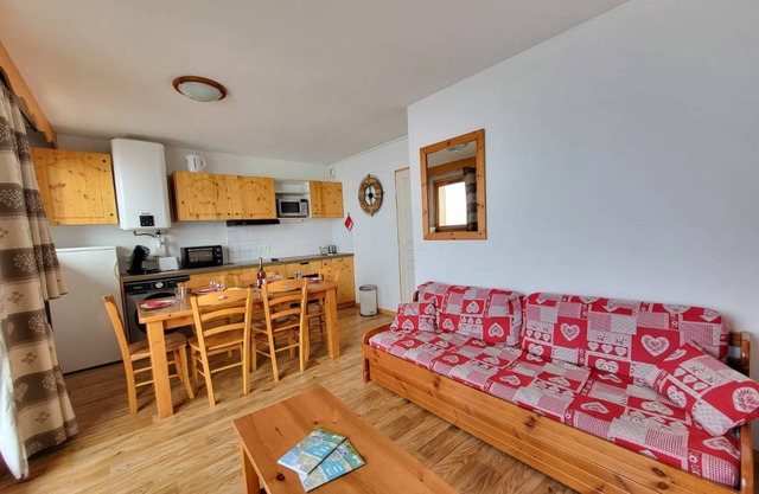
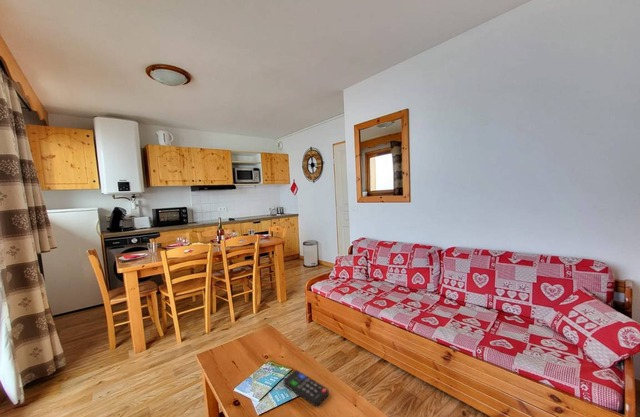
+ remote control [282,369,330,408]
